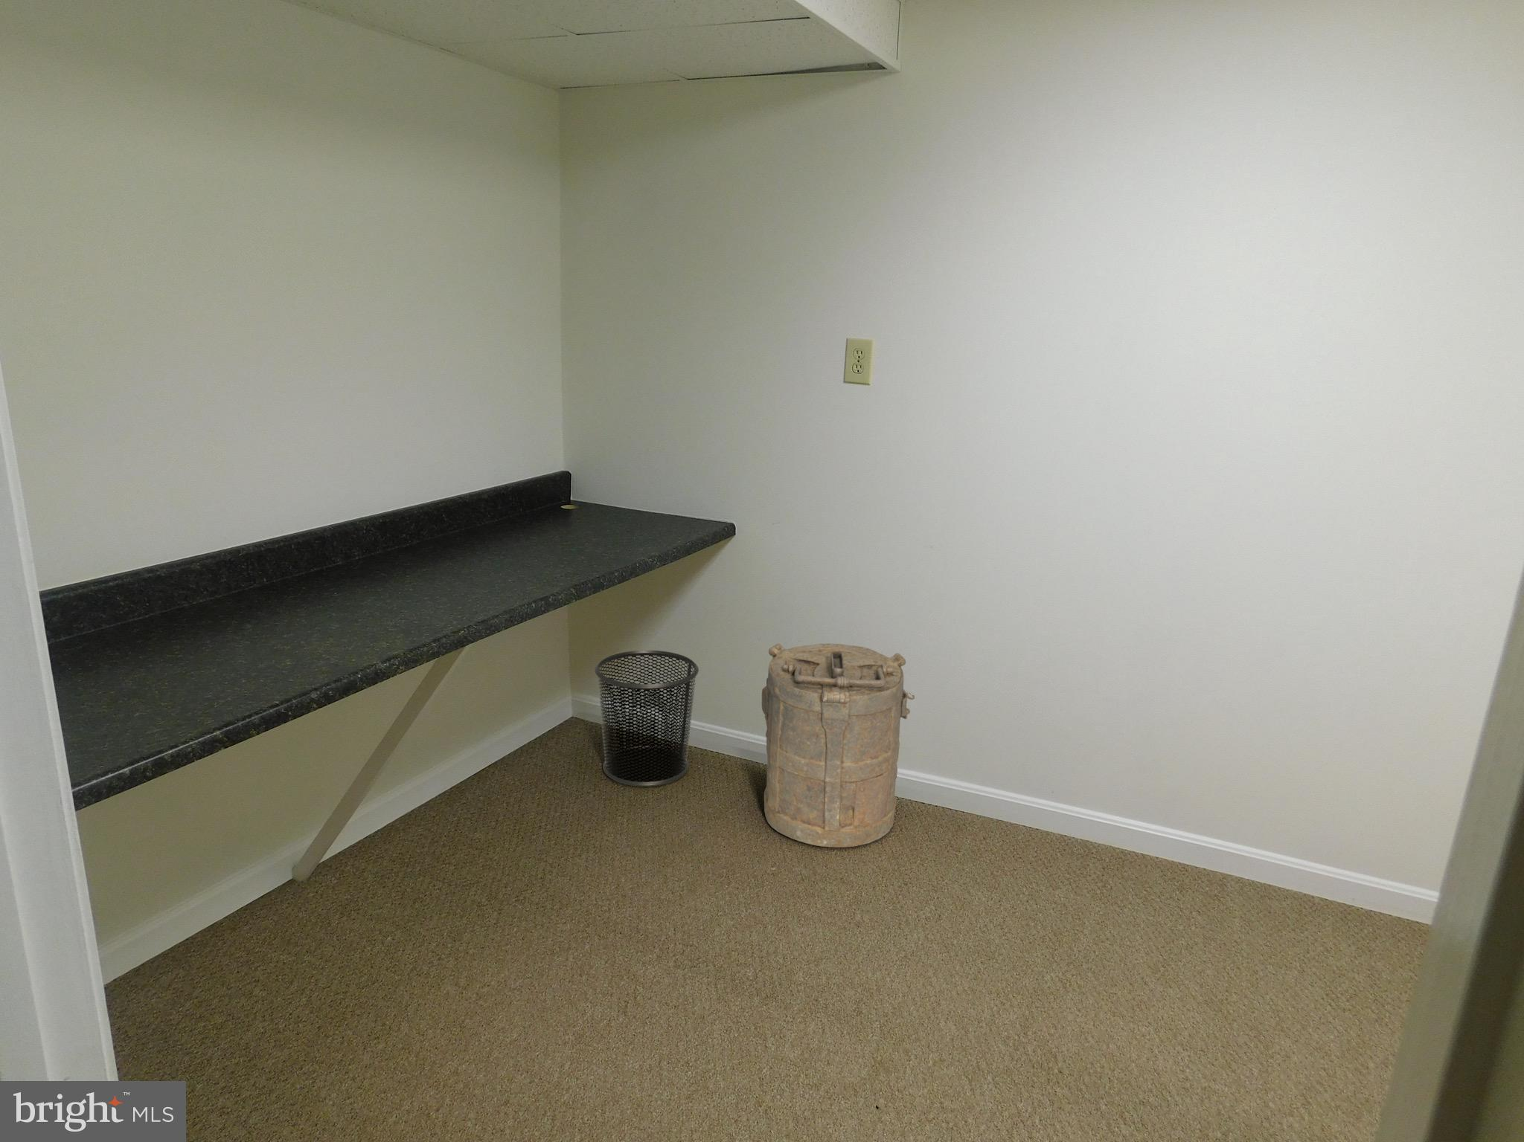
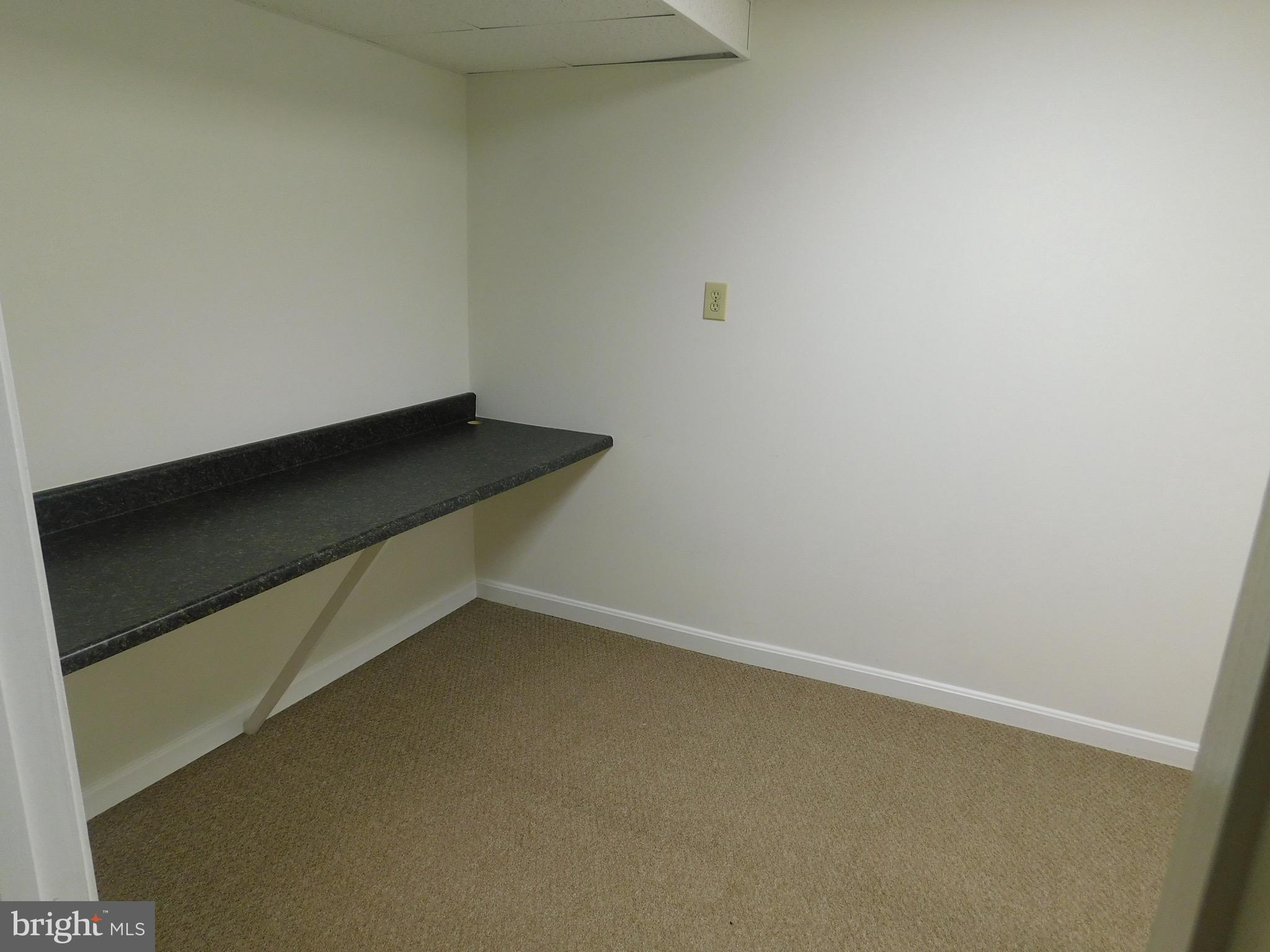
- laundry hamper [761,643,916,848]
- waste bin [594,650,700,787]
